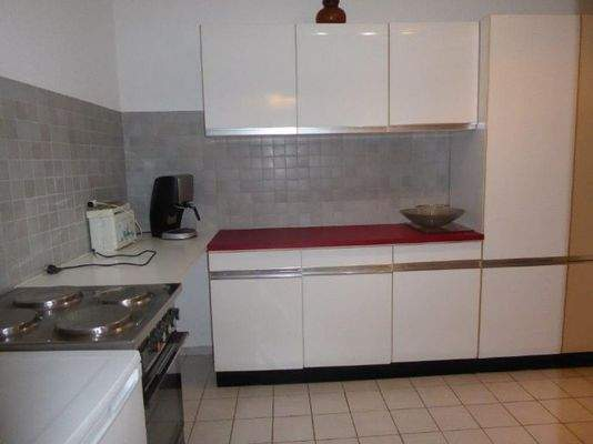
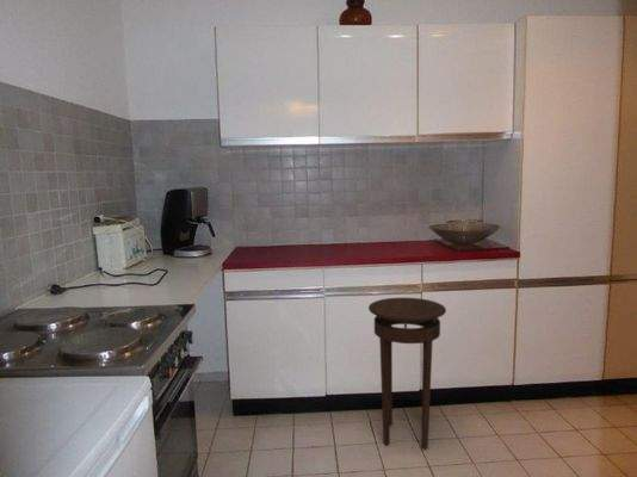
+ stool [367,297,447,451]
